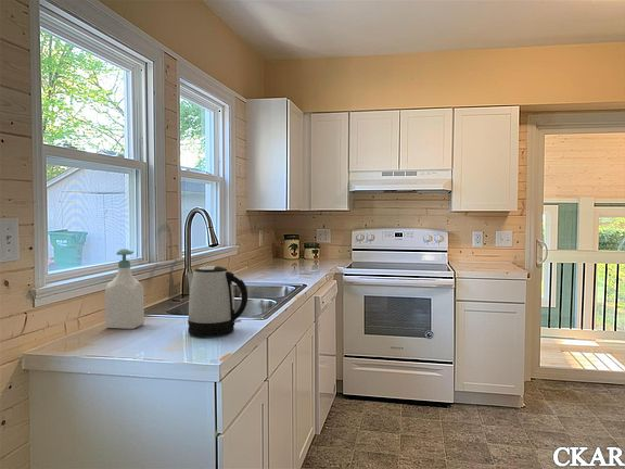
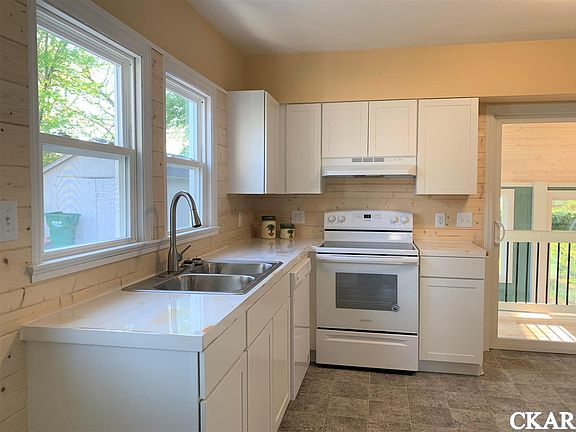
- kettle [187,265,248,338]
- soap bottle [104,248,145,330]
